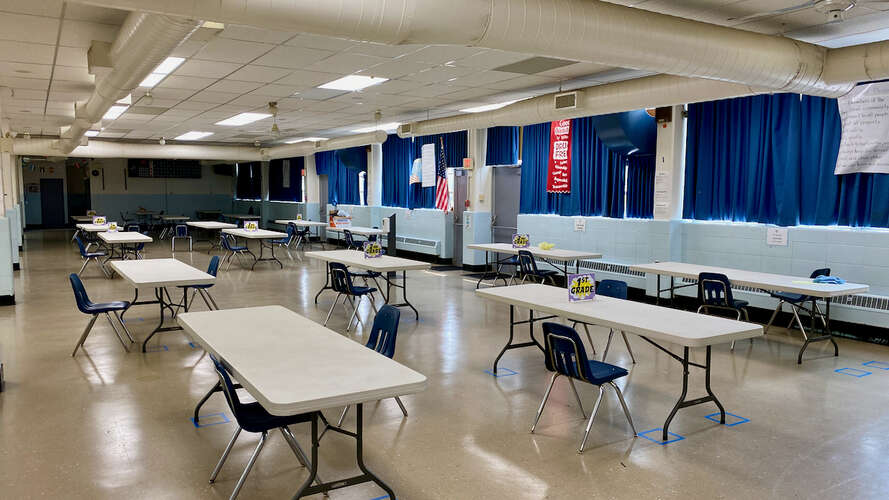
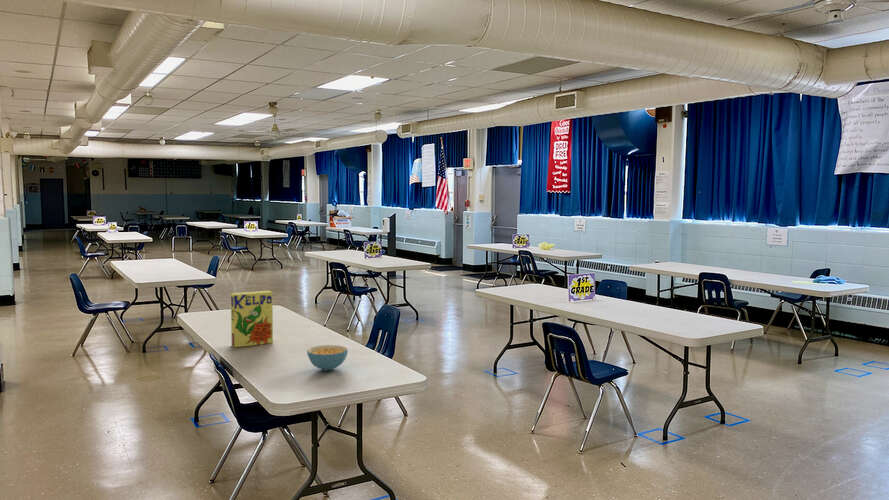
+ cereal bowl [306,344,349,372]
+ cereal box [230,290,274,348]
